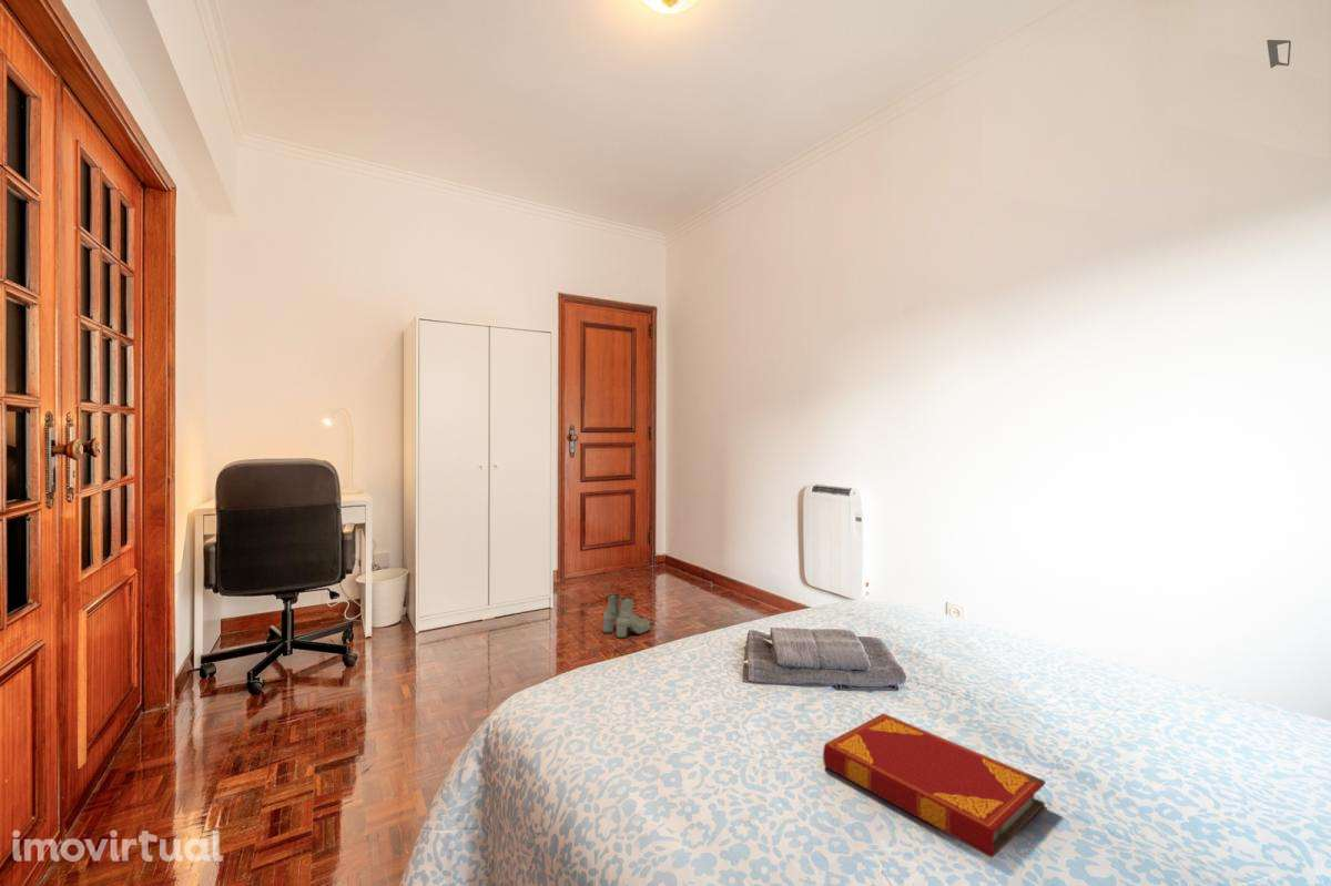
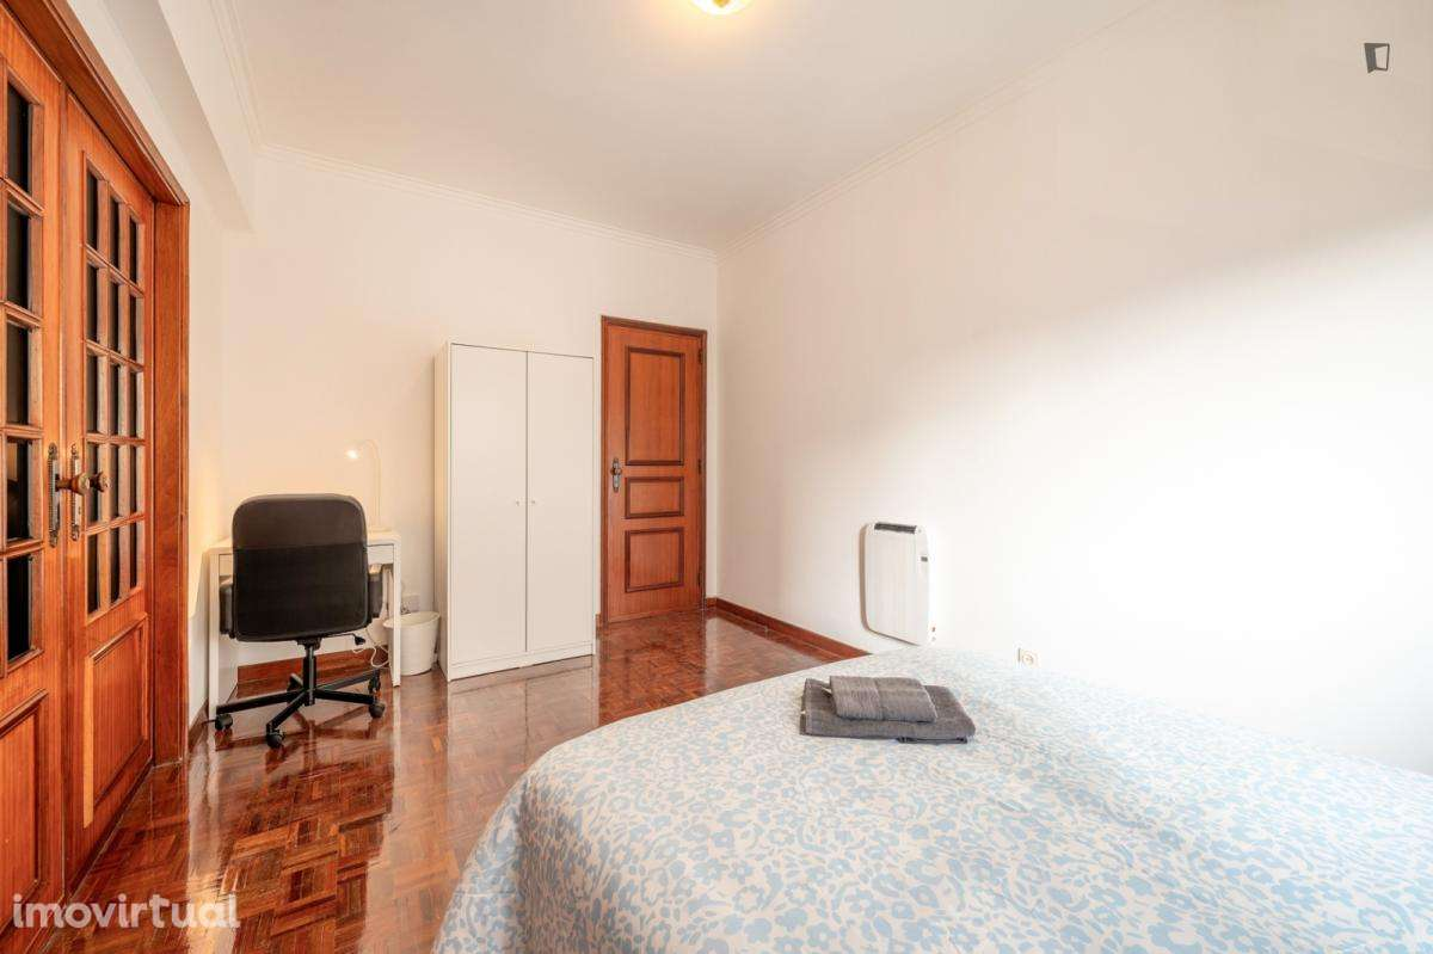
- boots [601,593,651,639]
- hardback book [822,712,1047,858]
